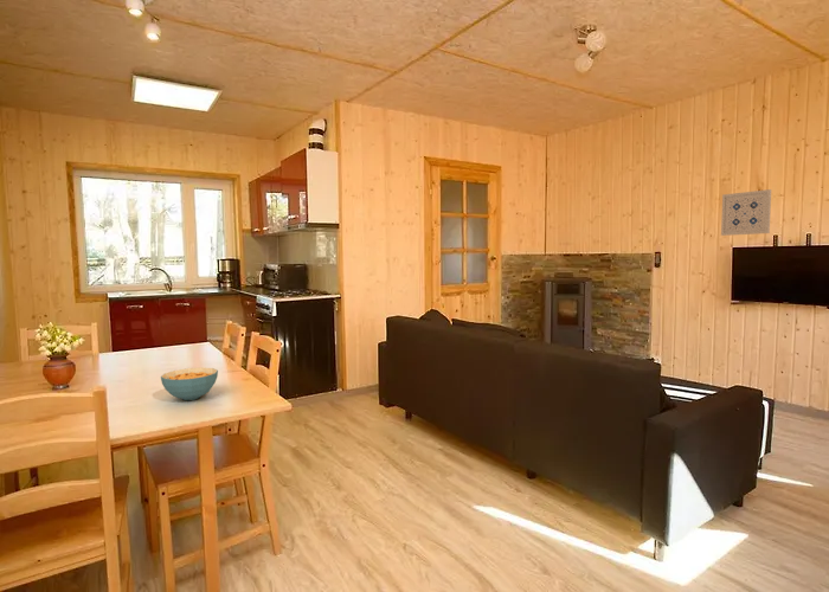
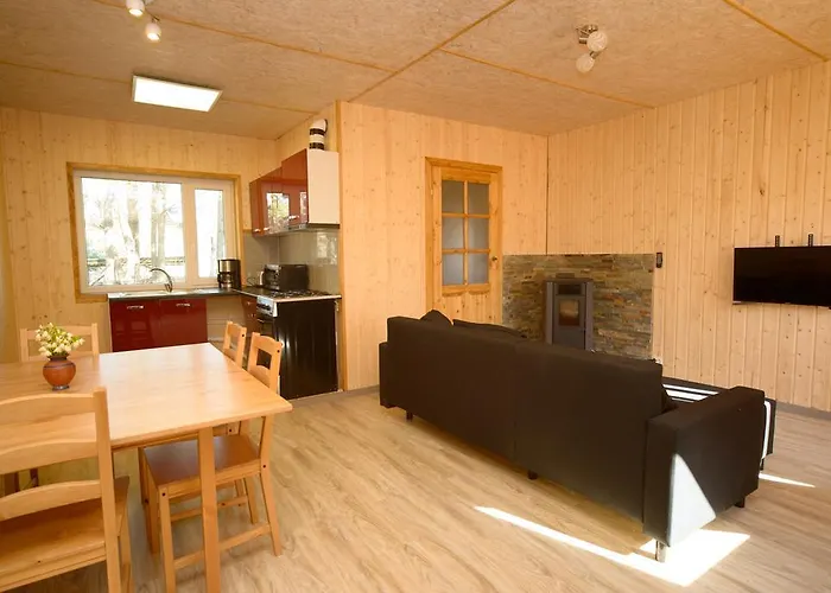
- wall art [720,188,772,237]
- cereal bowl [160,366,219,401]
